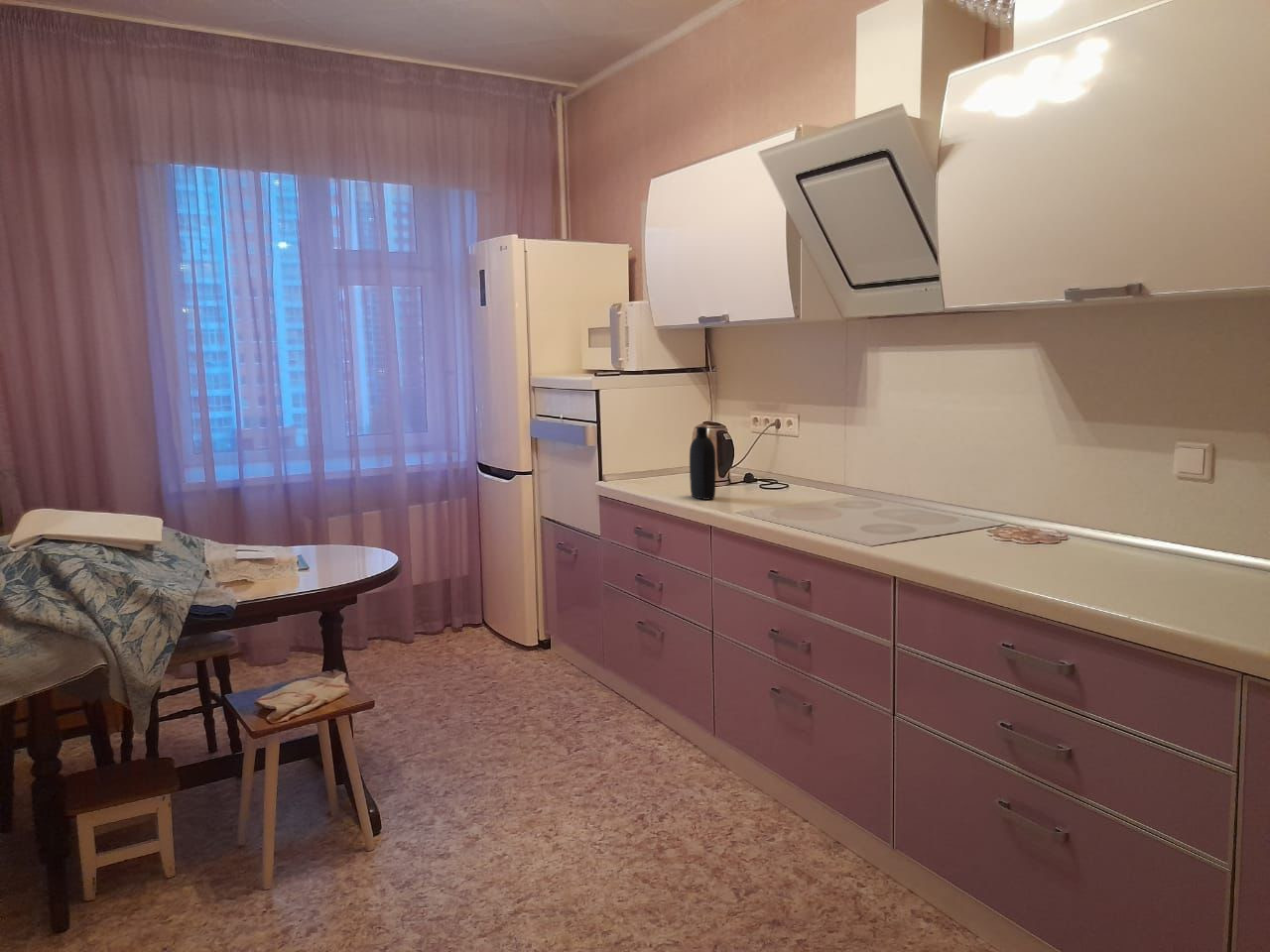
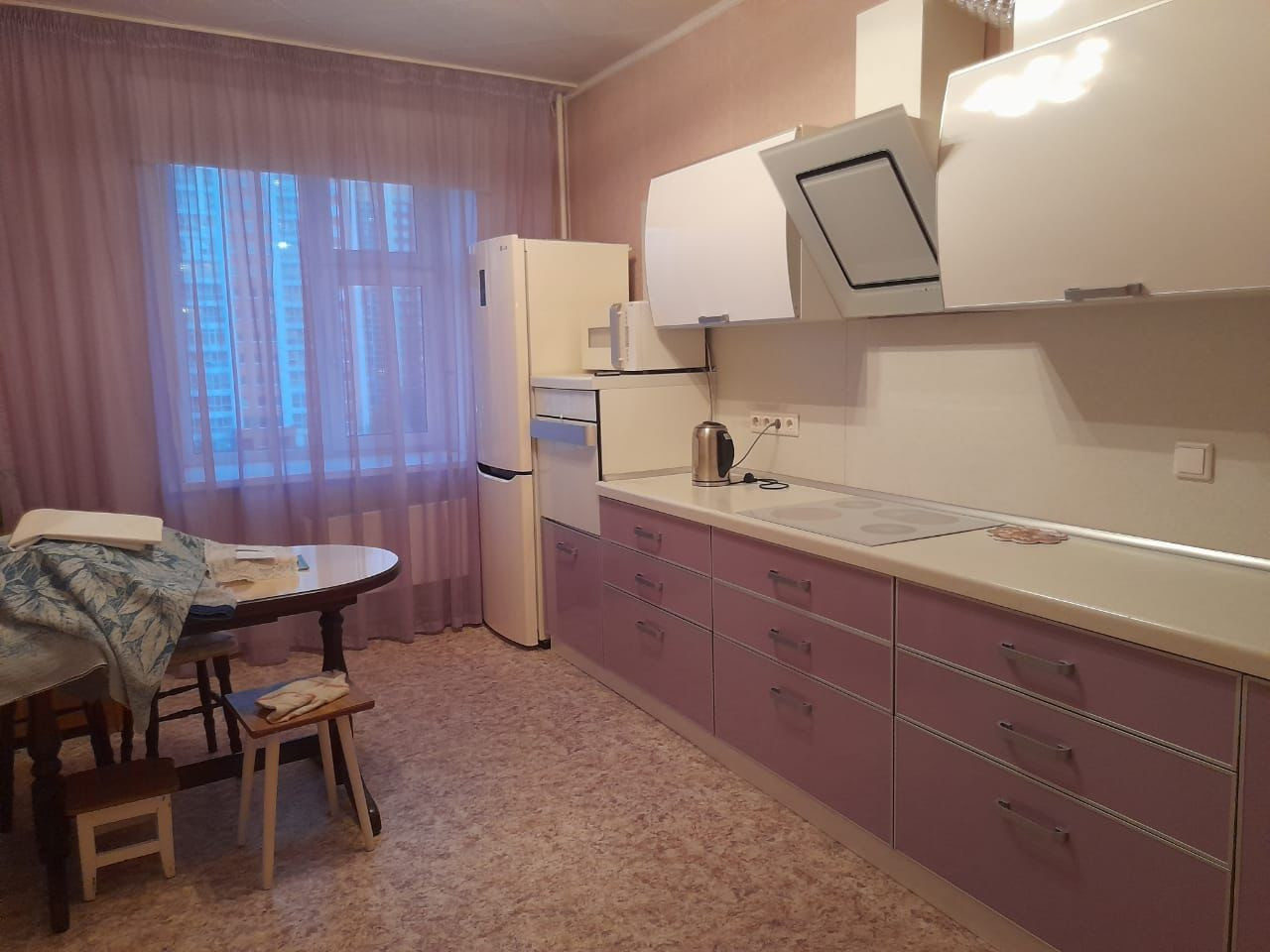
- bottle [689,426,716,501]
